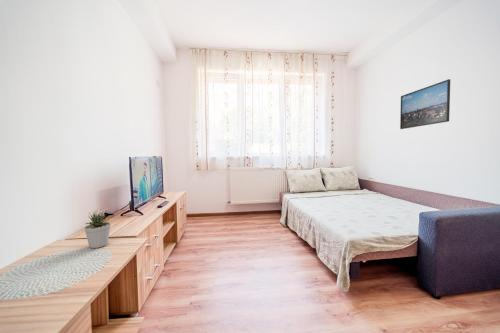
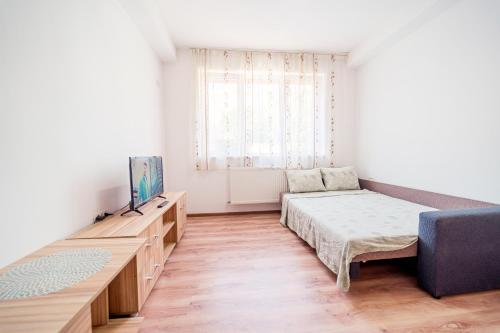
- potted plant [83,211,112,249]
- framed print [399,78,451,130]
